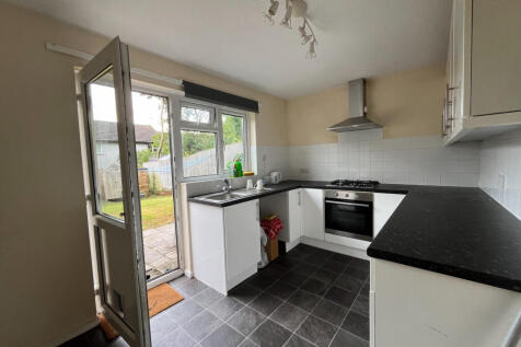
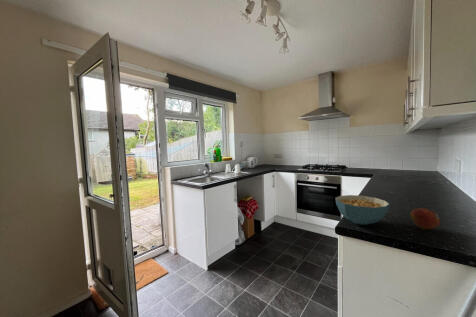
+ fruit [410,207,441,230]
+ cereal bowl [334,194,391,226]
